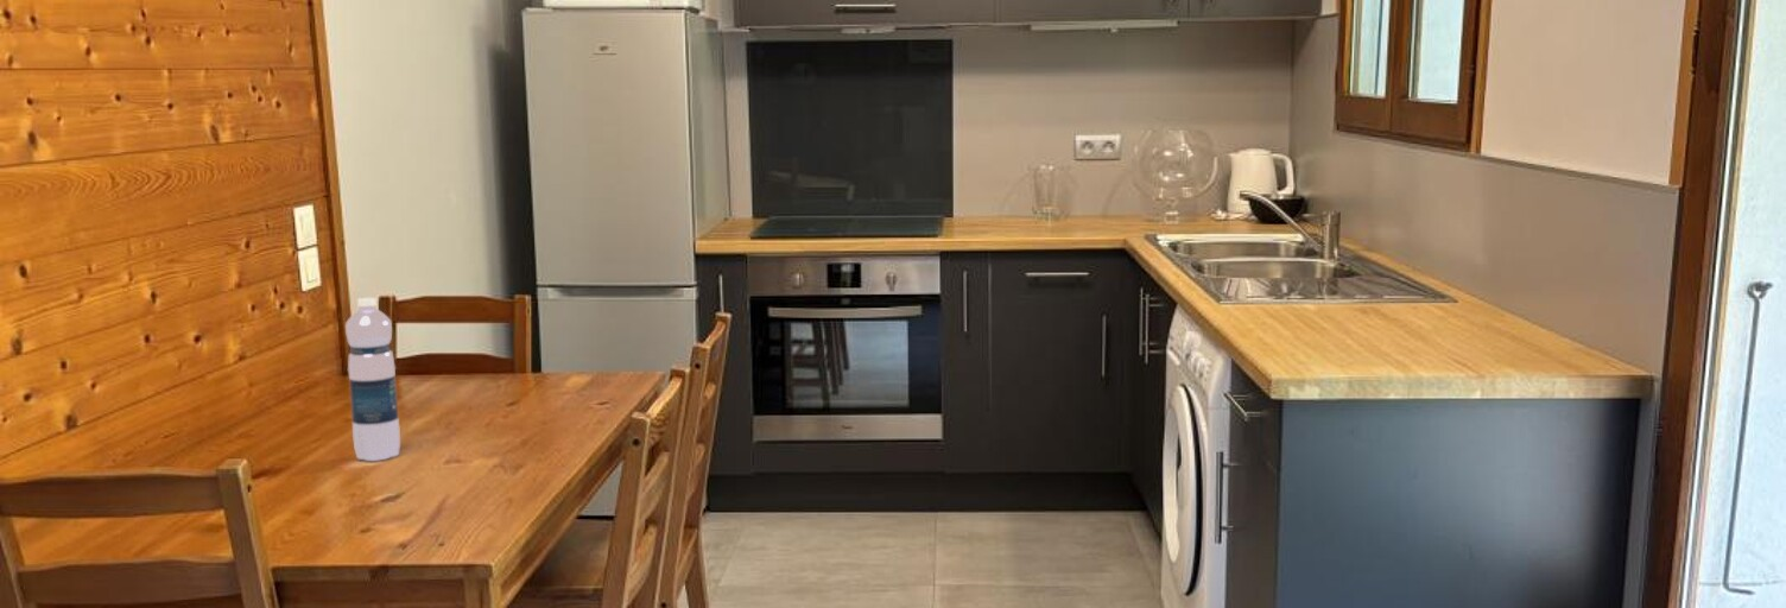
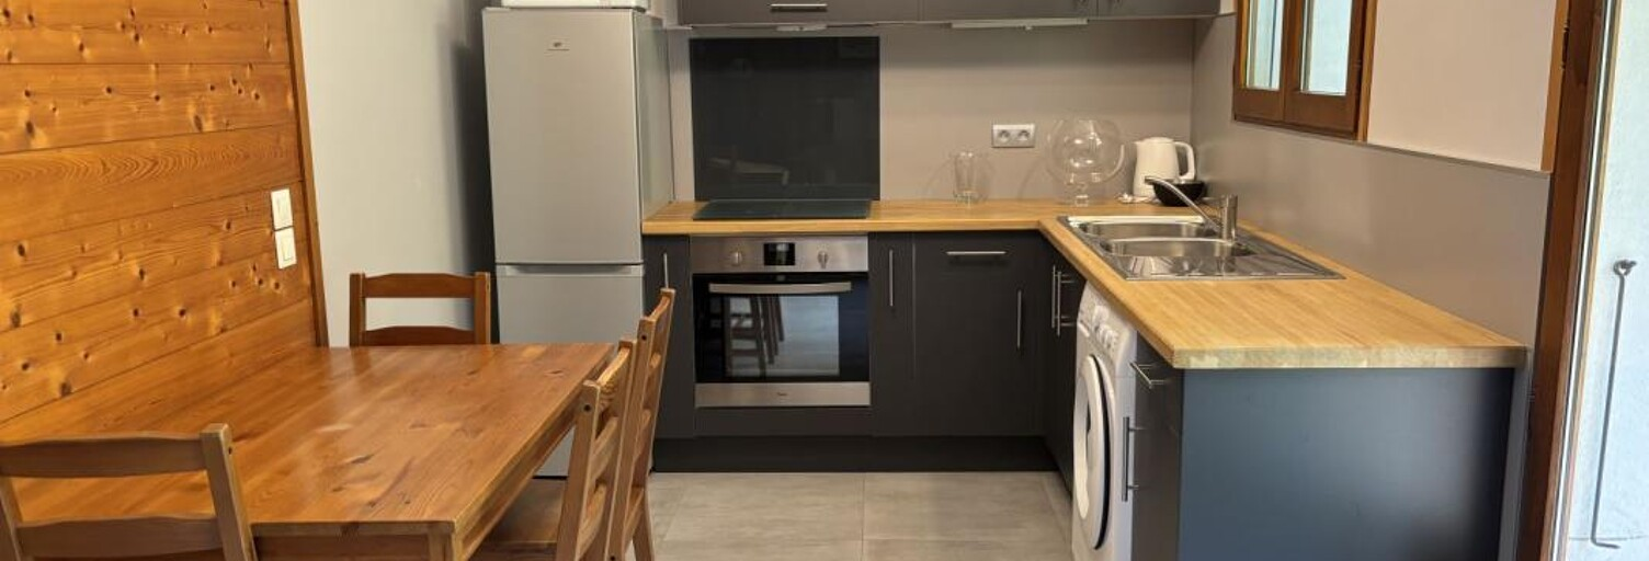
- water bottle [344,297,401,462]
